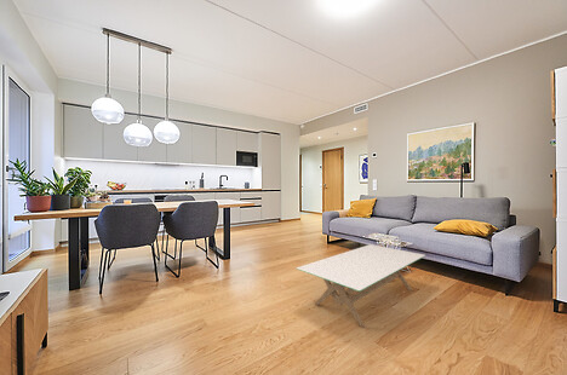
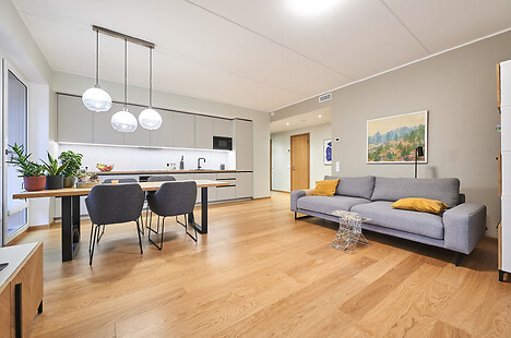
- coffee table [296,243,426,328]
